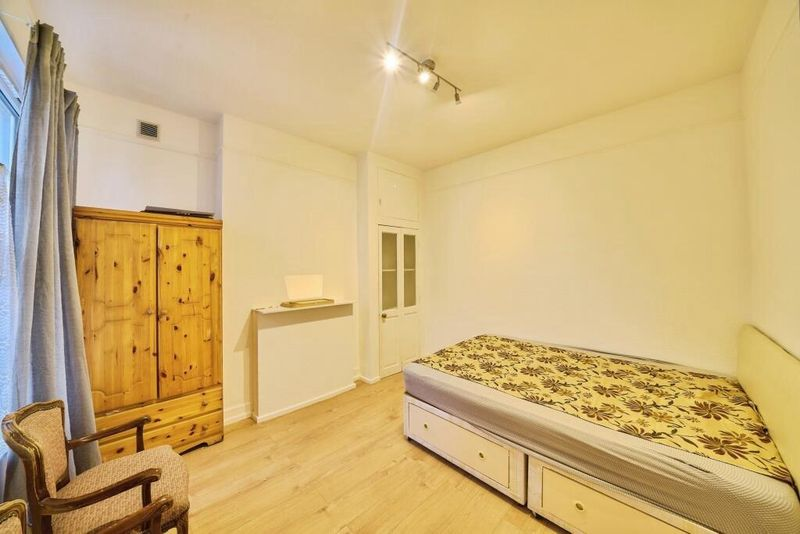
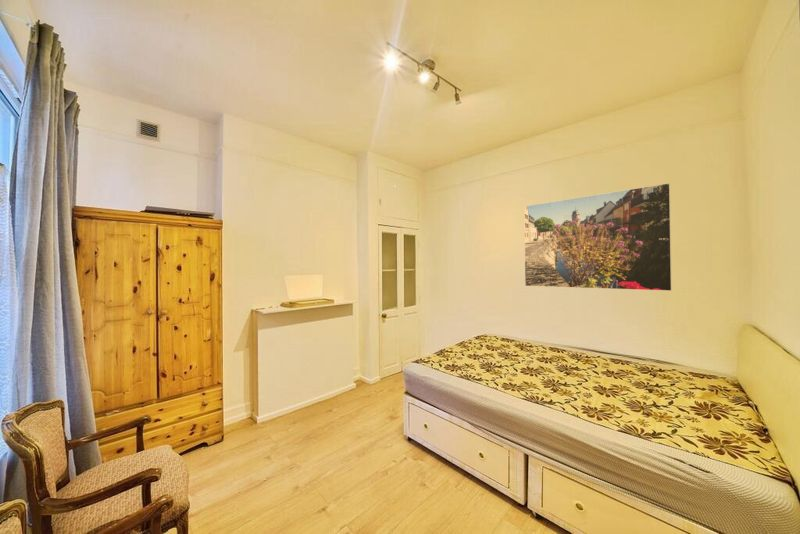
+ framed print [523,182,673,292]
